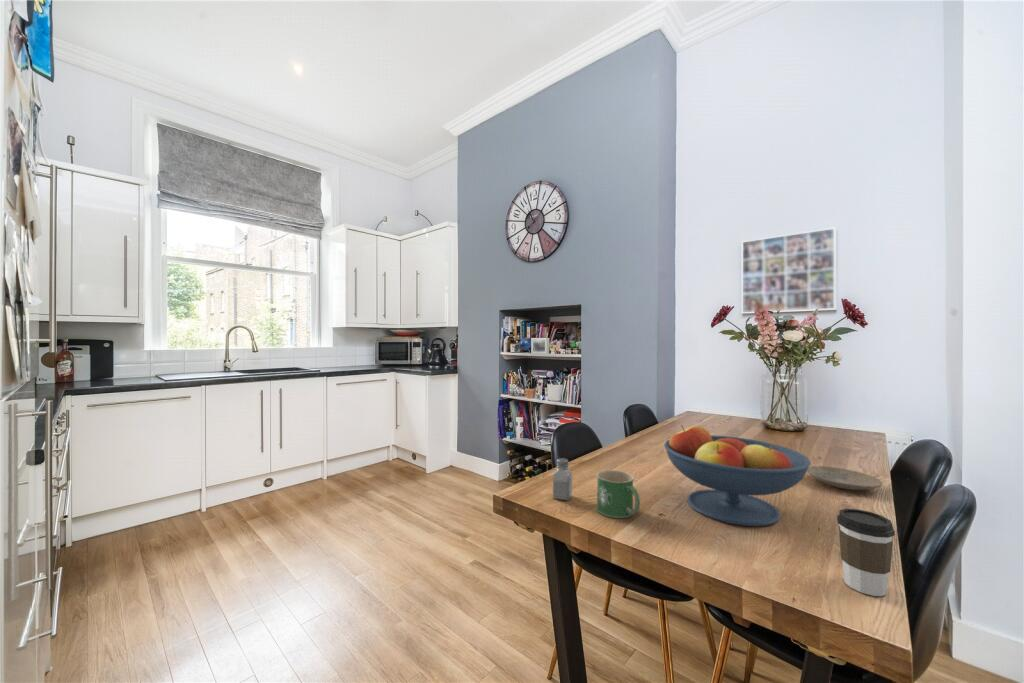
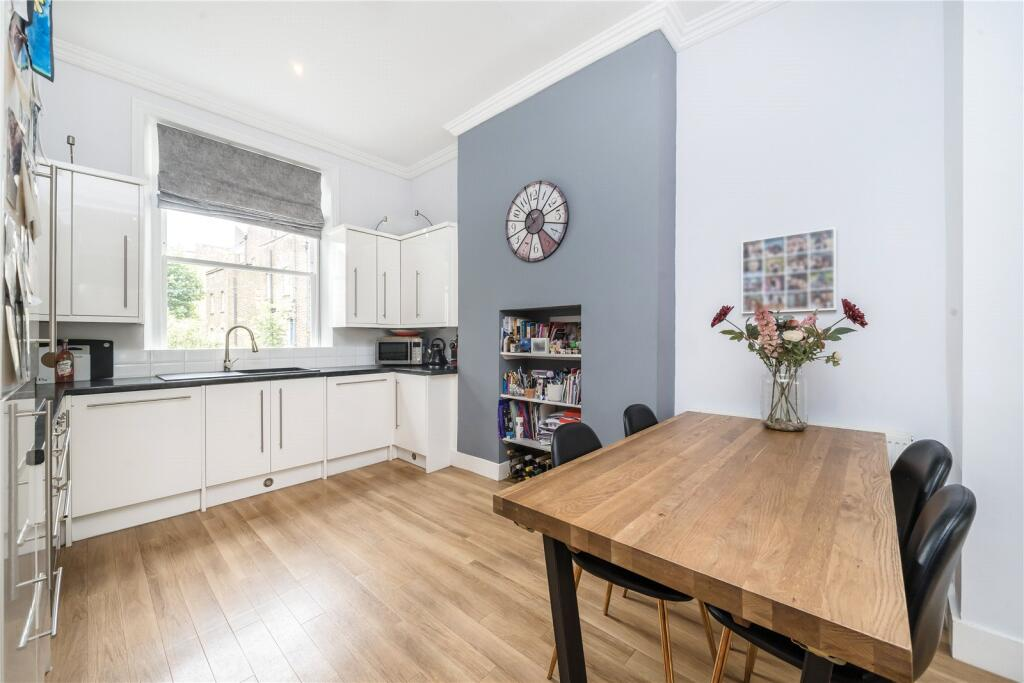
- mug [596,469,641,519]
- fruit bowl [663,424,812,527]
- plate [806,465,883,491]
- saltshaker [552,457,573,501]
- coffee cup [836,508,896,597]
